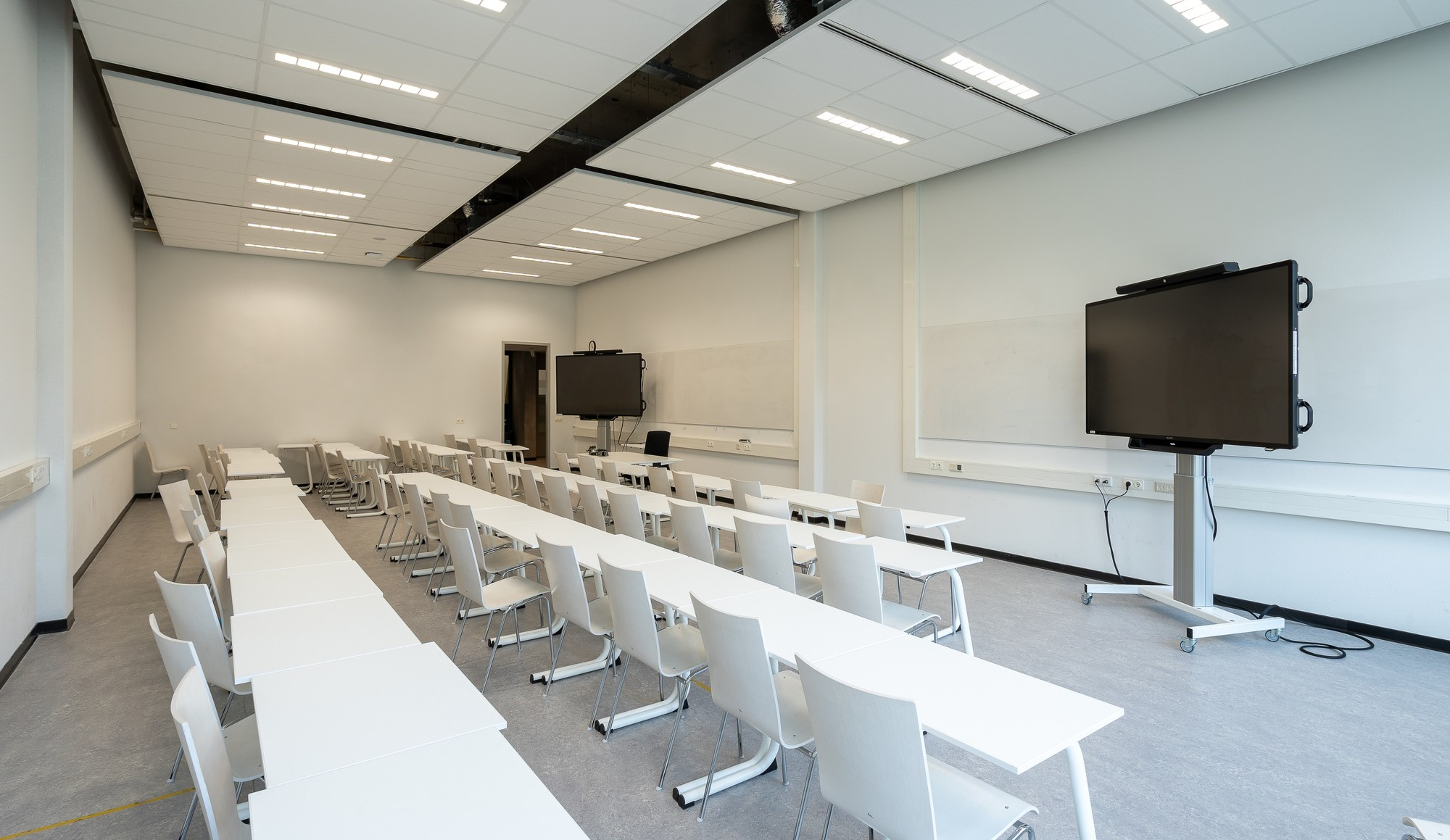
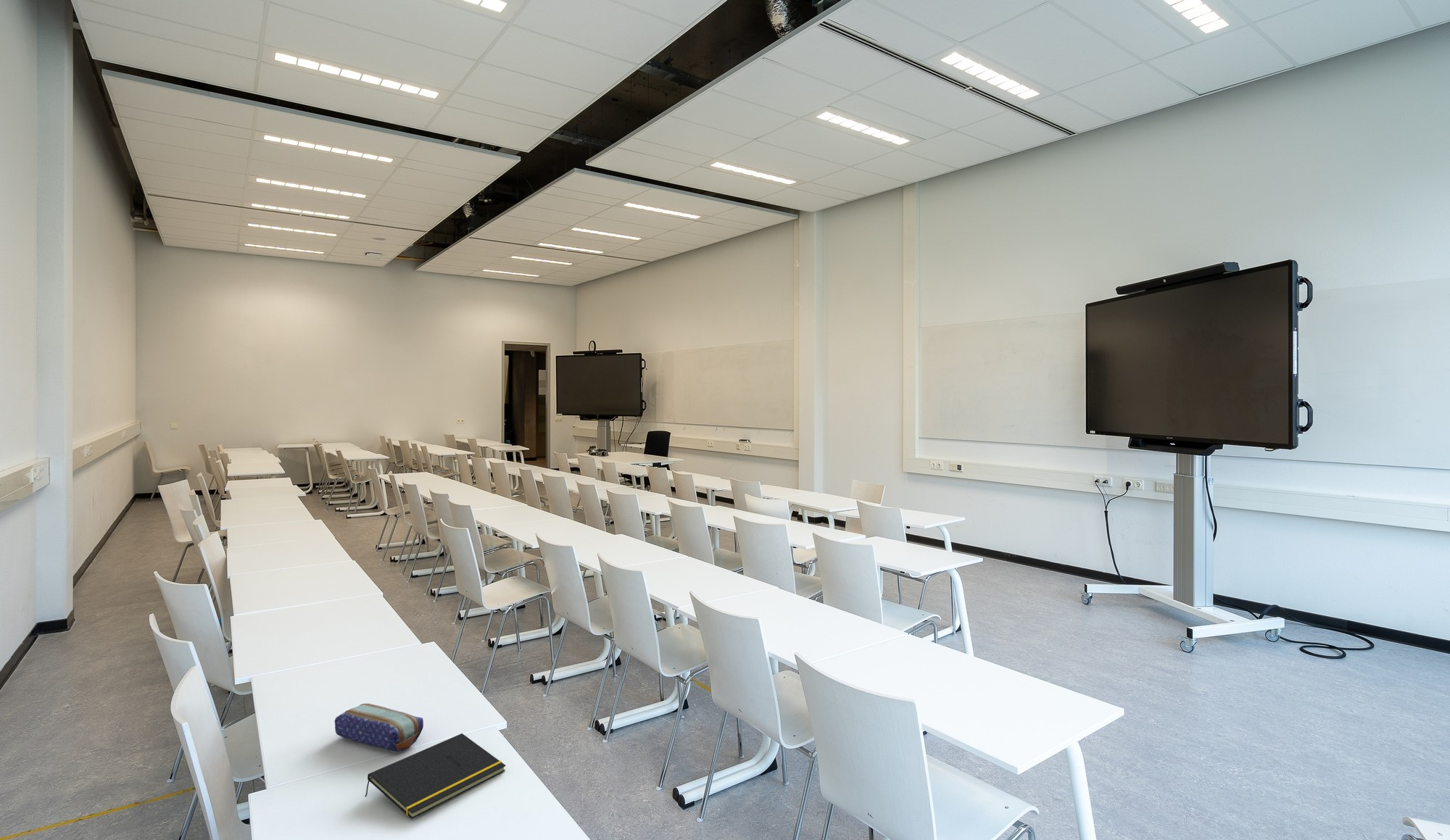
+ pencil case [334,703,424,752]
+ notepad [364,733,506,820]
